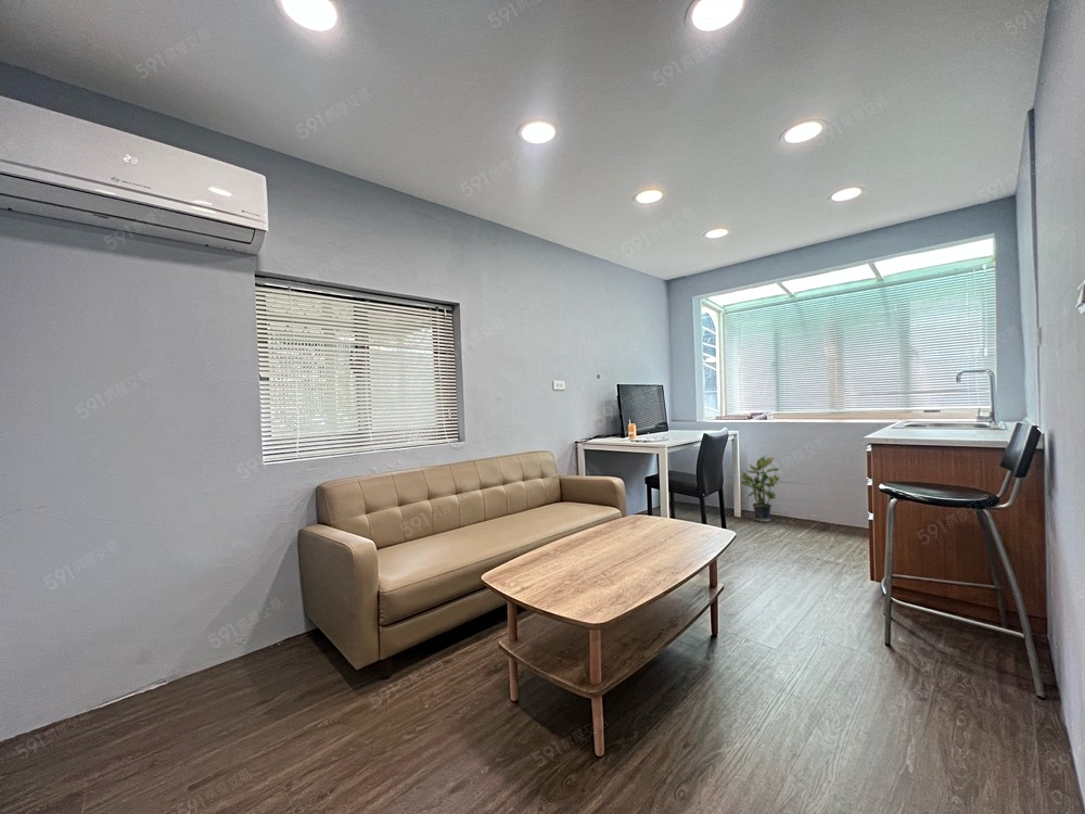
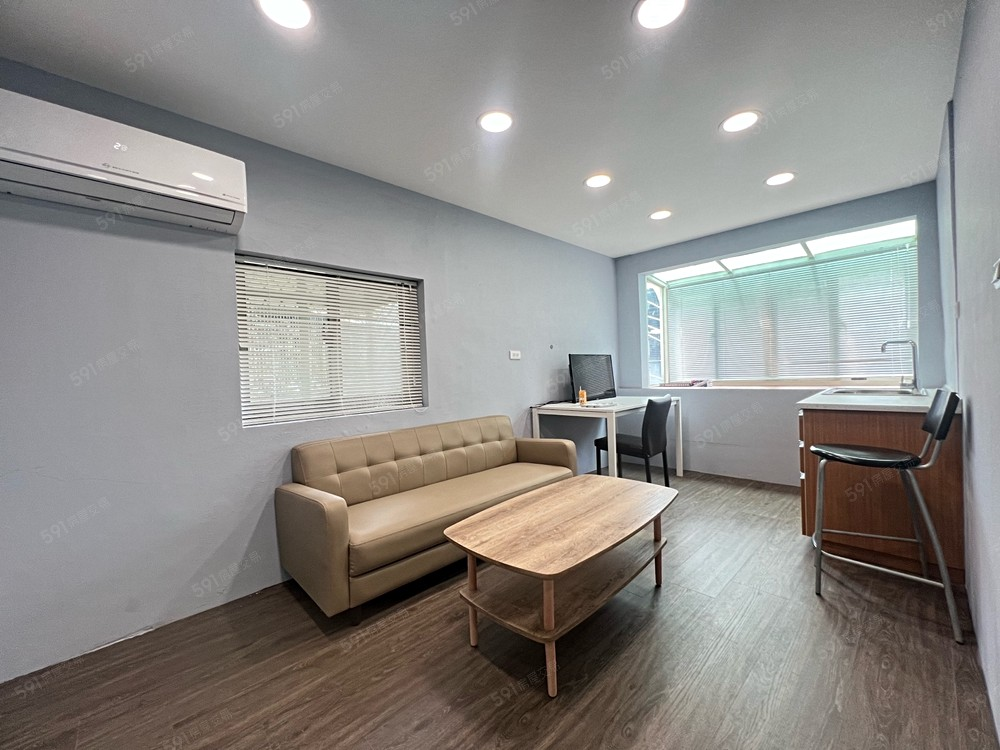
- potted plant [740,454,781,523]
